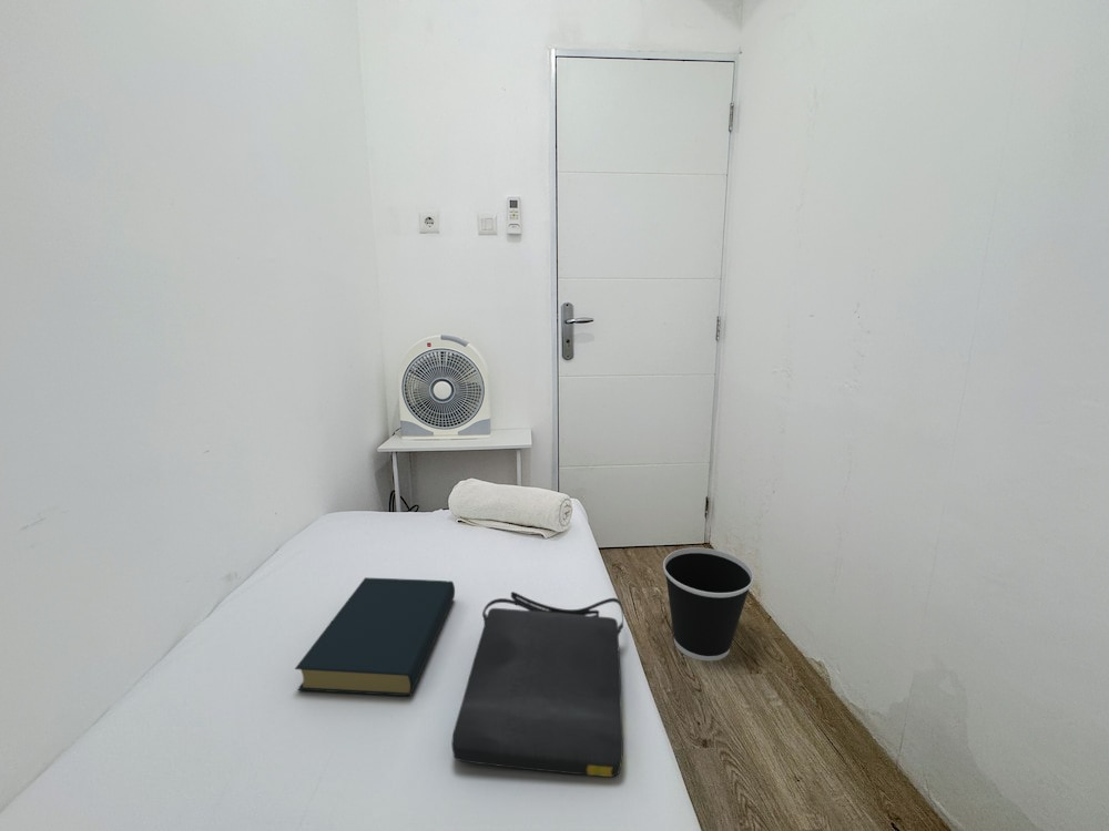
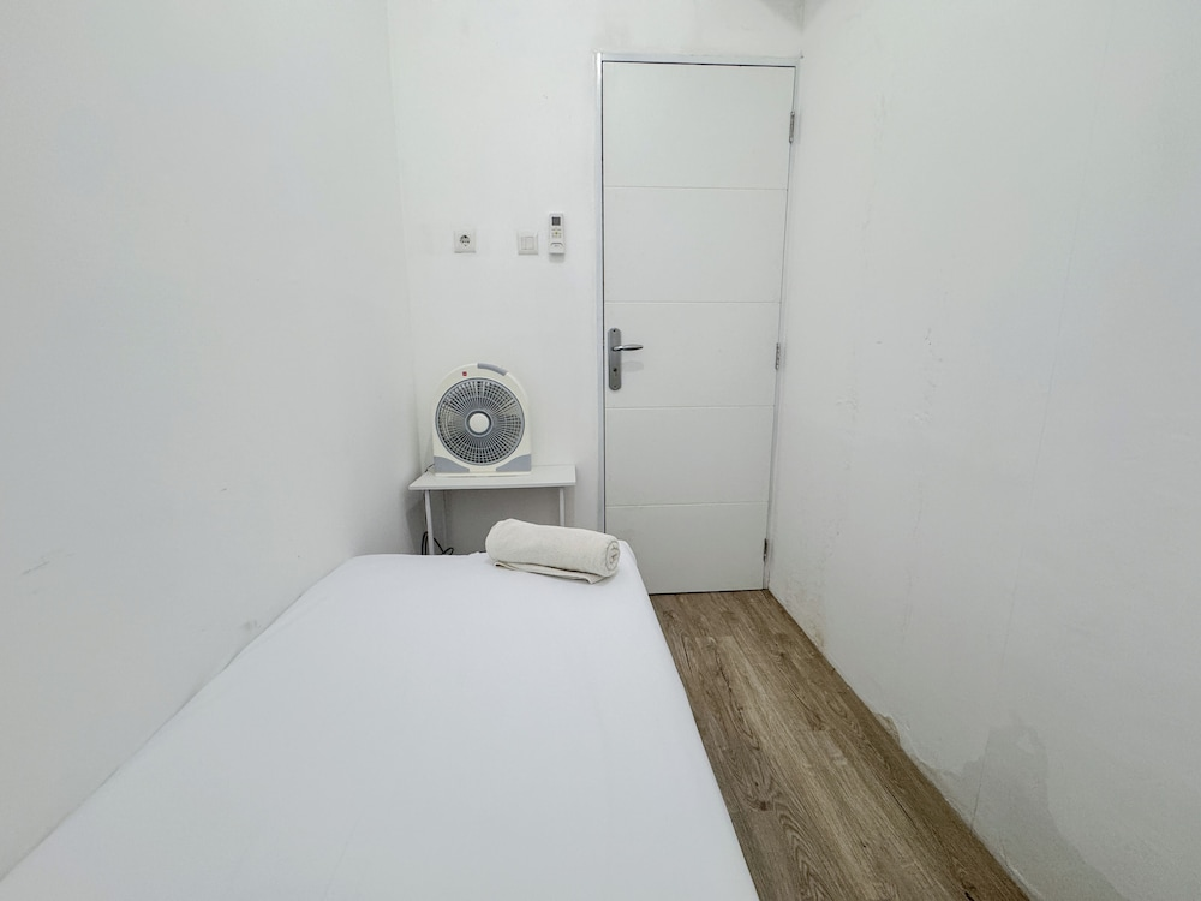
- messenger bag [450,591,624,778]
- wastebasket [662,546,755,661]
- hardback book [294,576,456,697]
